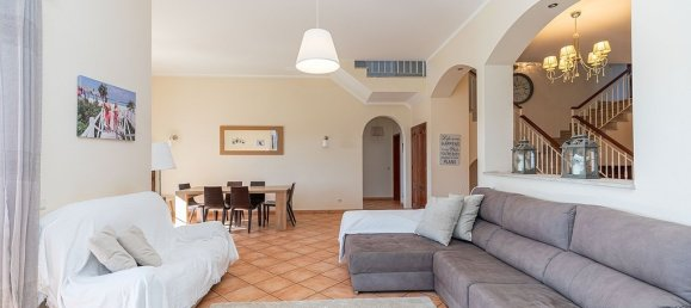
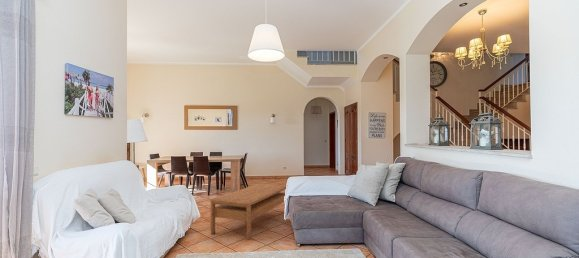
+ coffee table [209,183,287,241]
